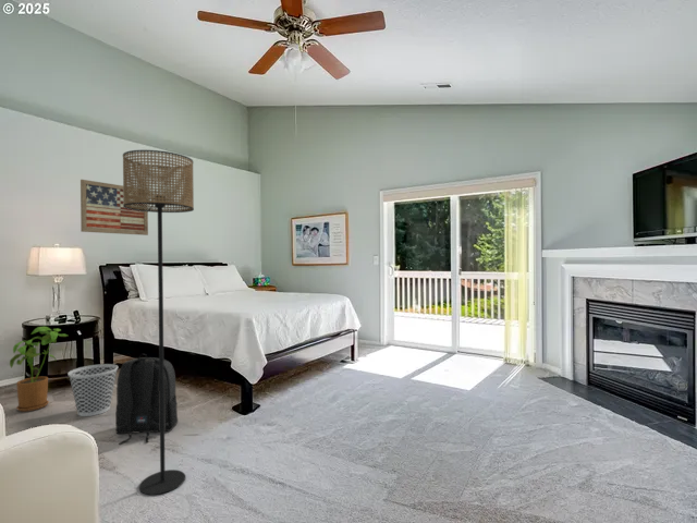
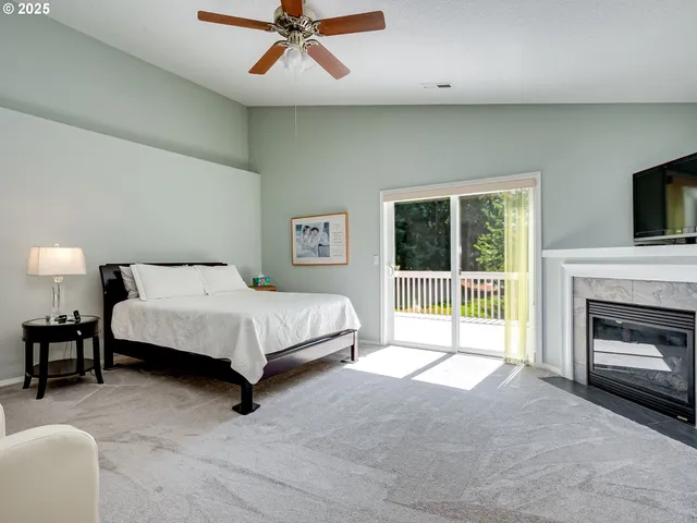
- wastebasket [66,363,119,417]
- backpack [114,353,179,446]
- floor lamp [122,149,195,496]
- house plant [9,326,68,413]
- wall art [80,179,149,236]
